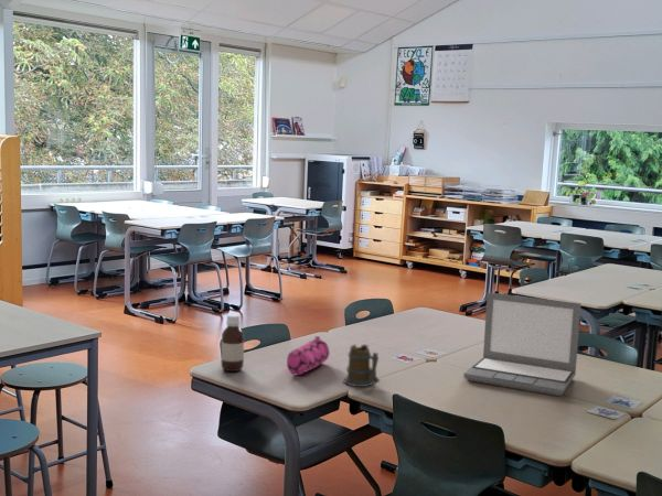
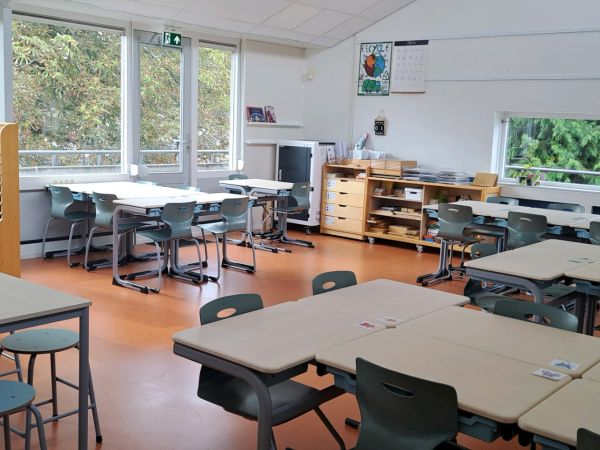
- mug [342,343,381,388]
- pencil case [286,335,330,376]
- bottle [221,313,245,373]
- laptop [462,292,583,397]
